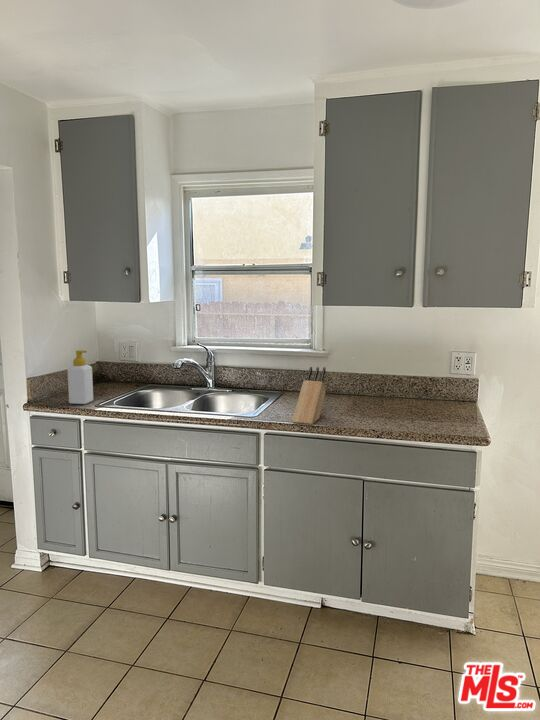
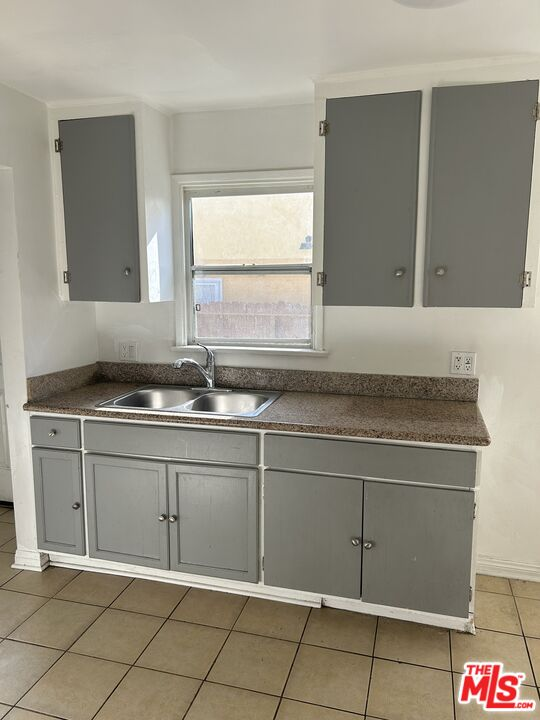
- soap bottle [67,349,94,405]
- knife block [291,366,327,425]
